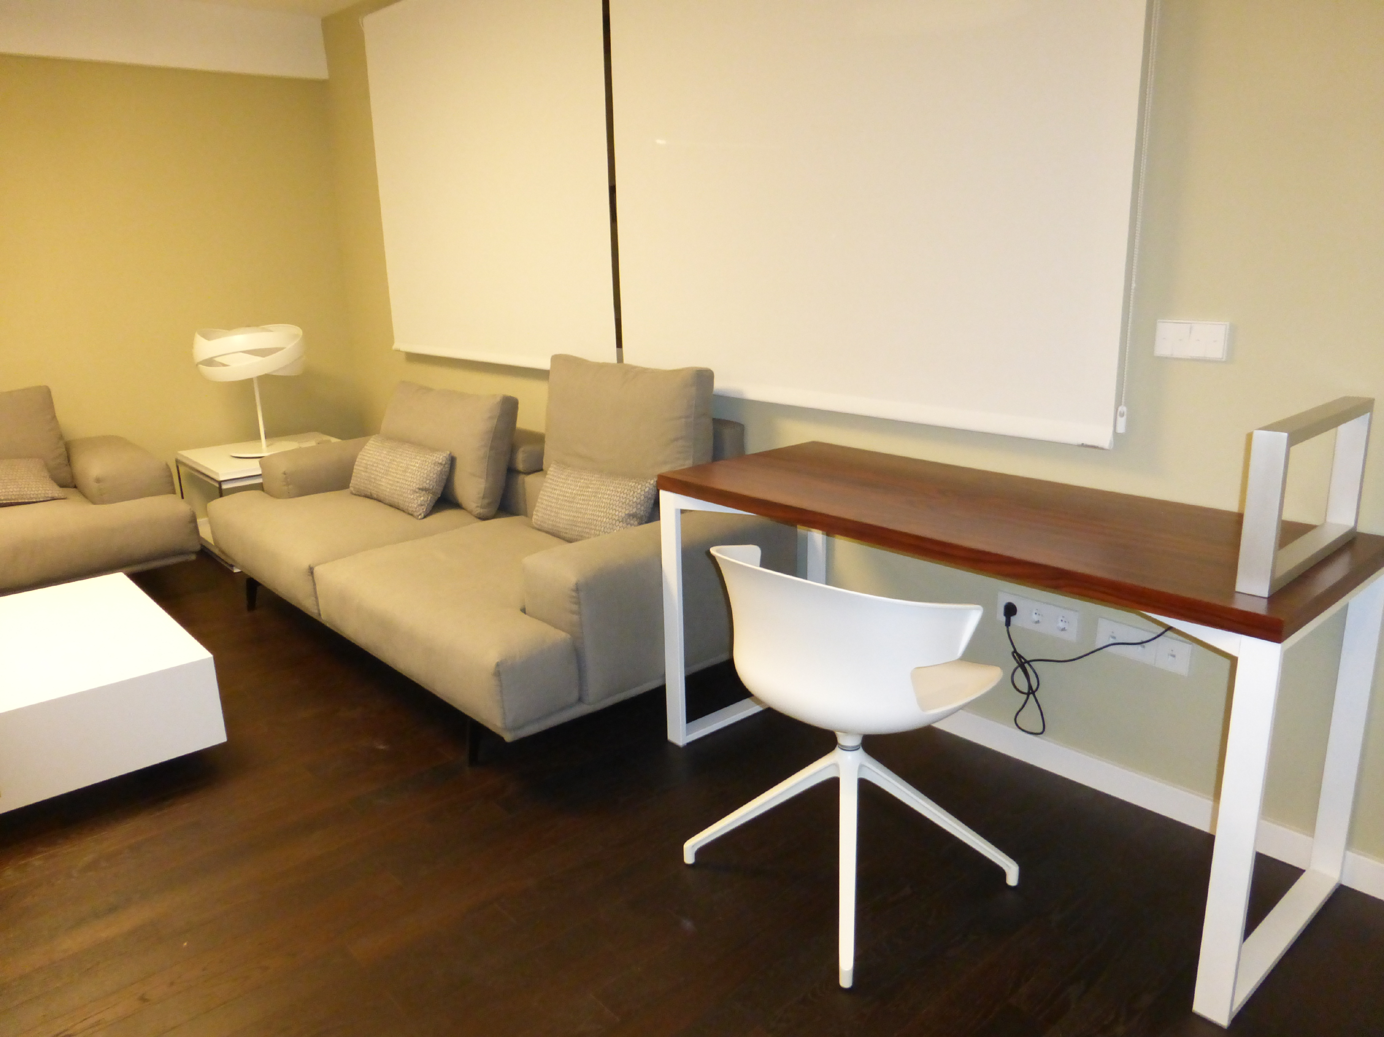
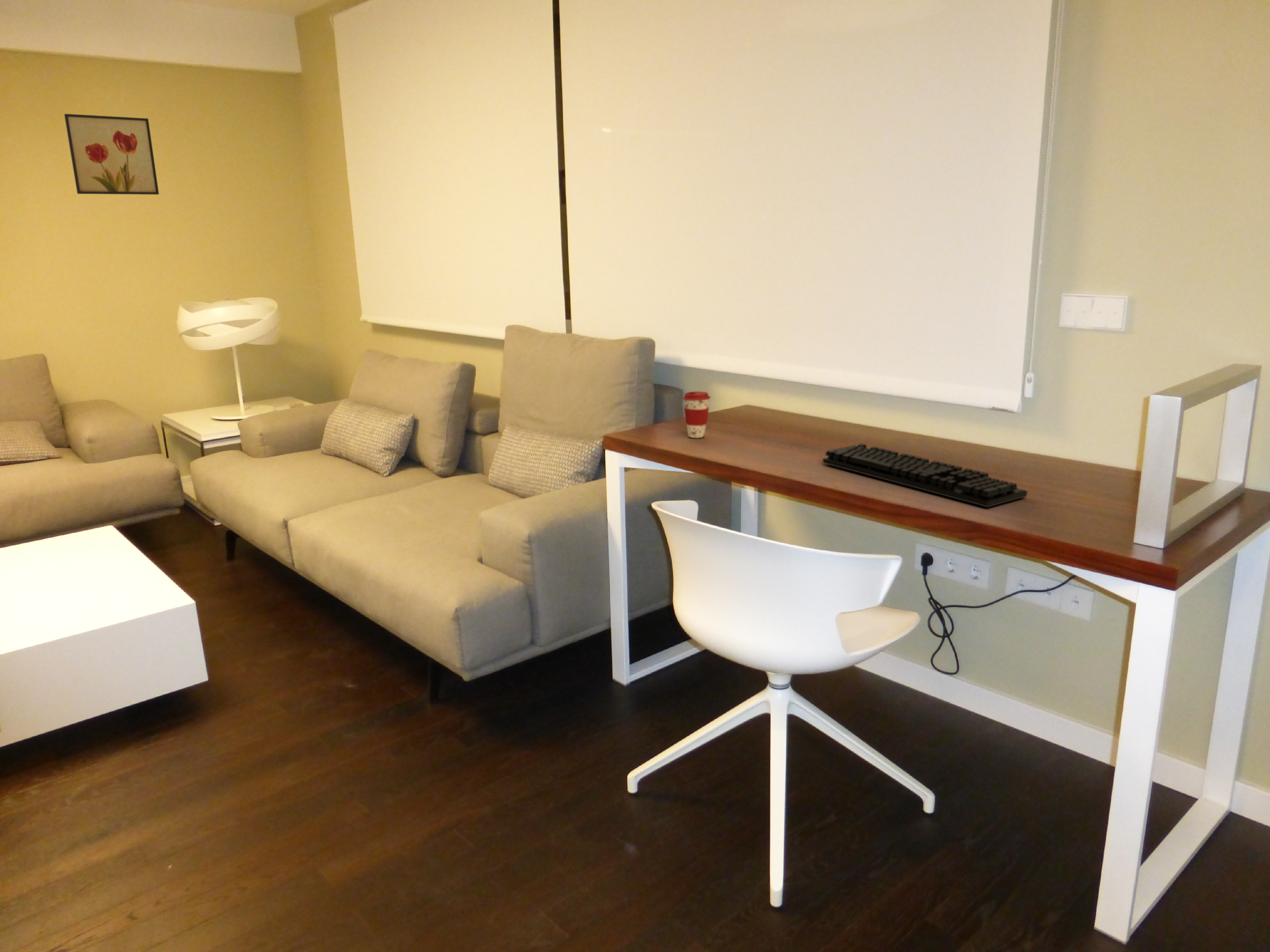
+ keyboard [822,443,1028,508]
+ wall art [64,113,159,195]
+ coffee cup [682,391,711,438]
